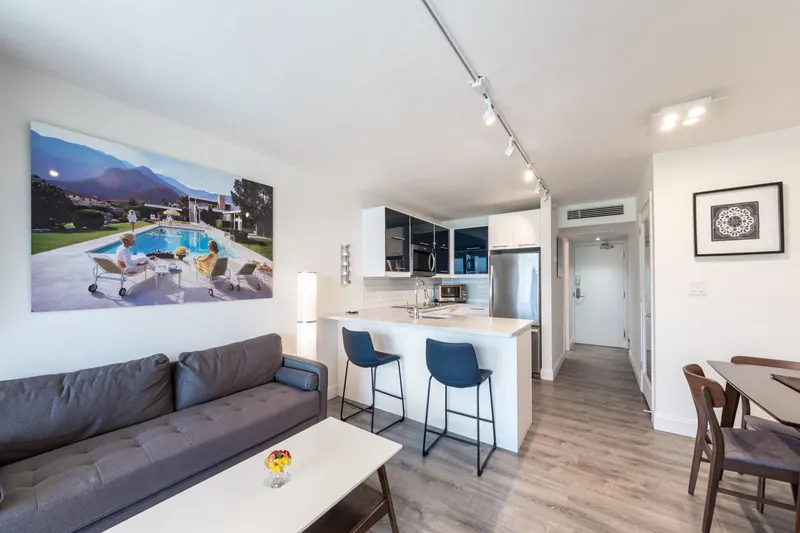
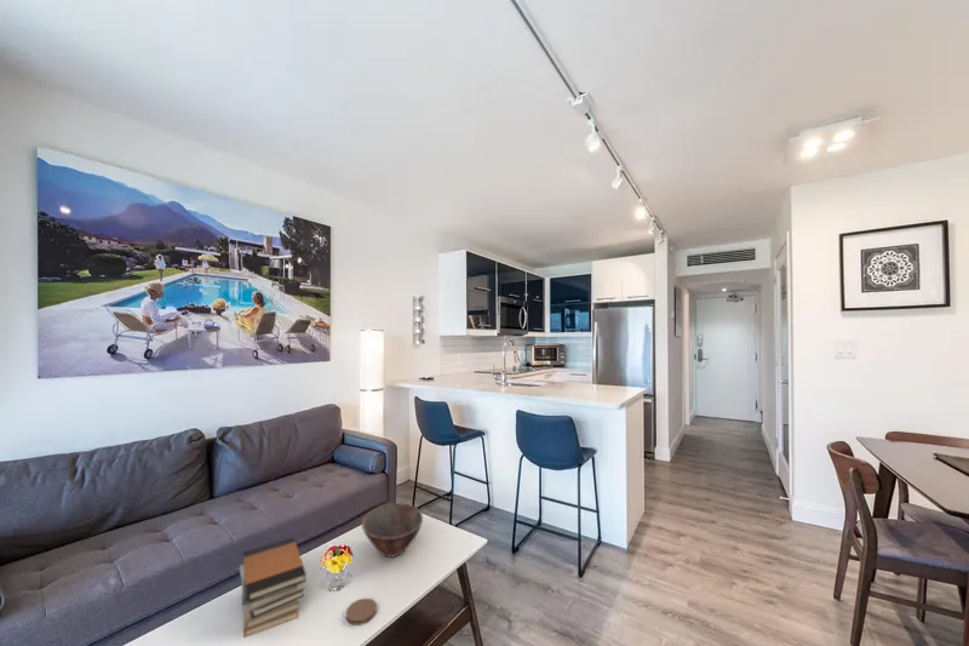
+ coaster [344,598,378,627]
+ book stack [239,536,308,639]
+ bowl [361,502,424,558]
